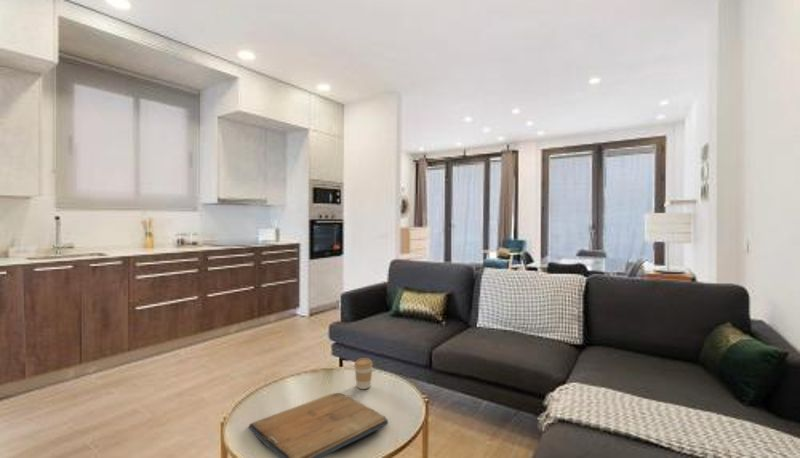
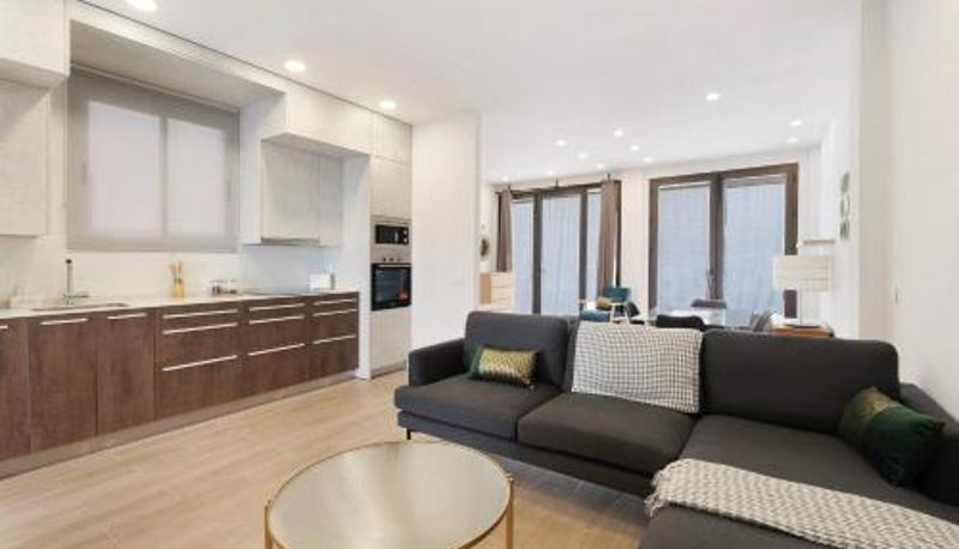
- religious icon [248,392,389,458]
- coffee cup [353,357,374,390]
